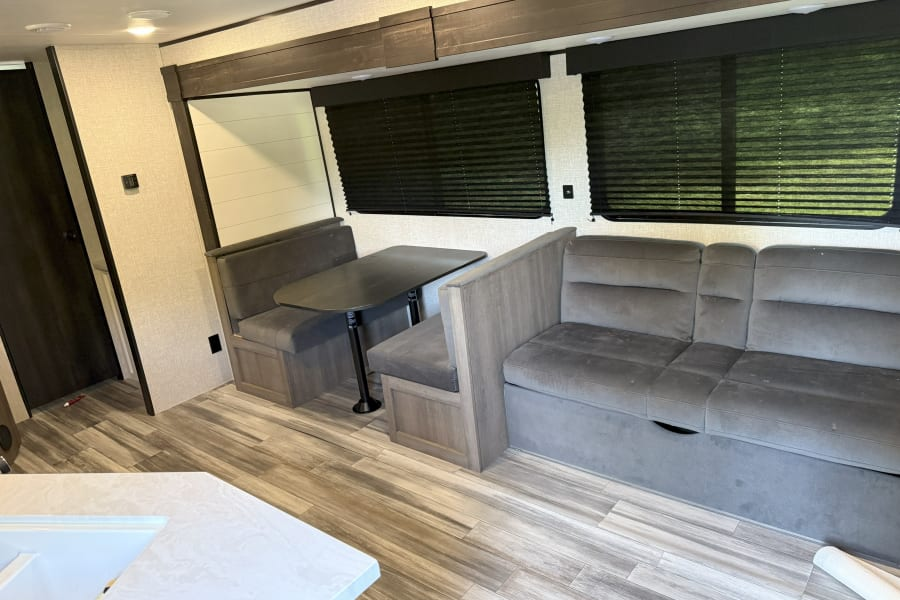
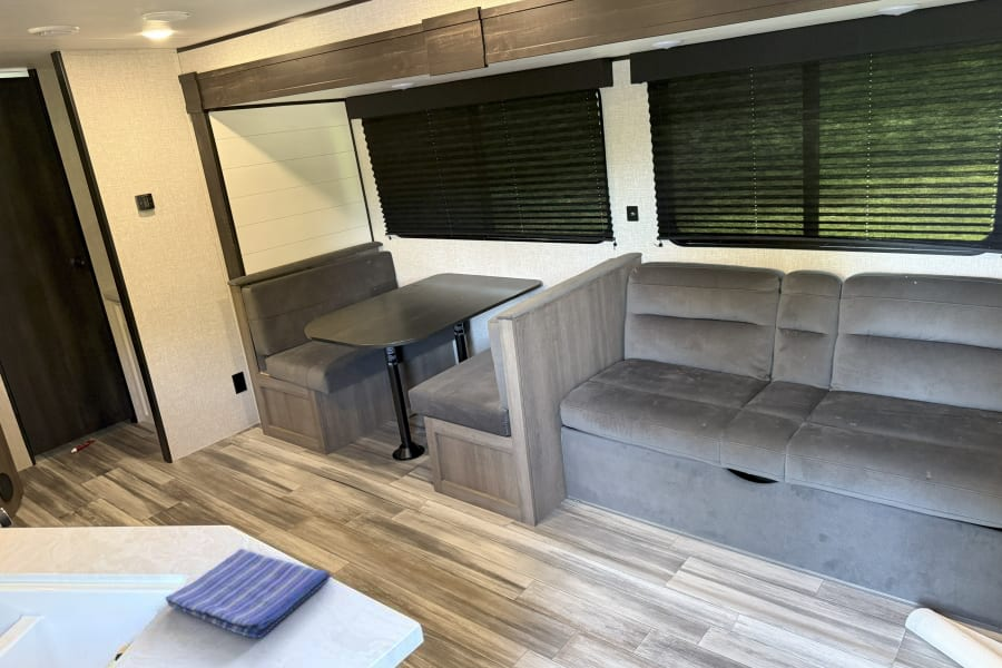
+ dish towel [164,548,332,639]
